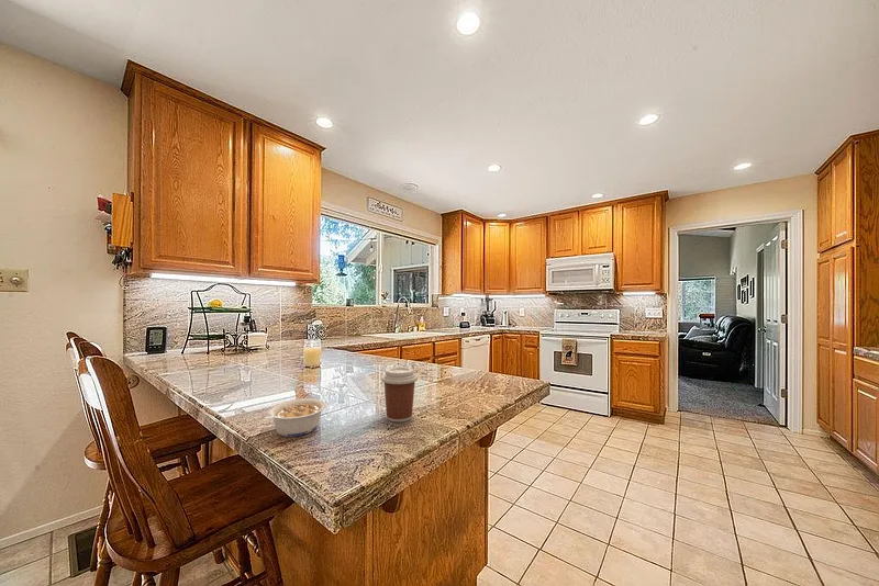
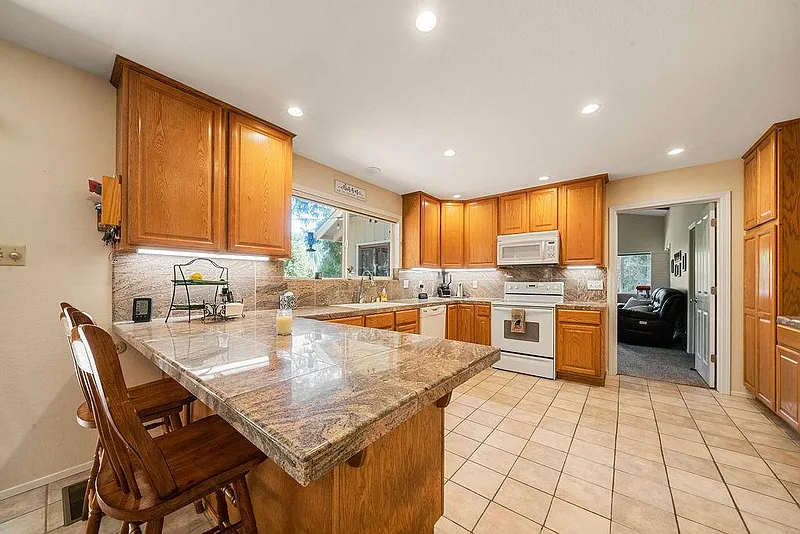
- coffee cup [380,367,419,424]
- legume [260,397,327,438]
